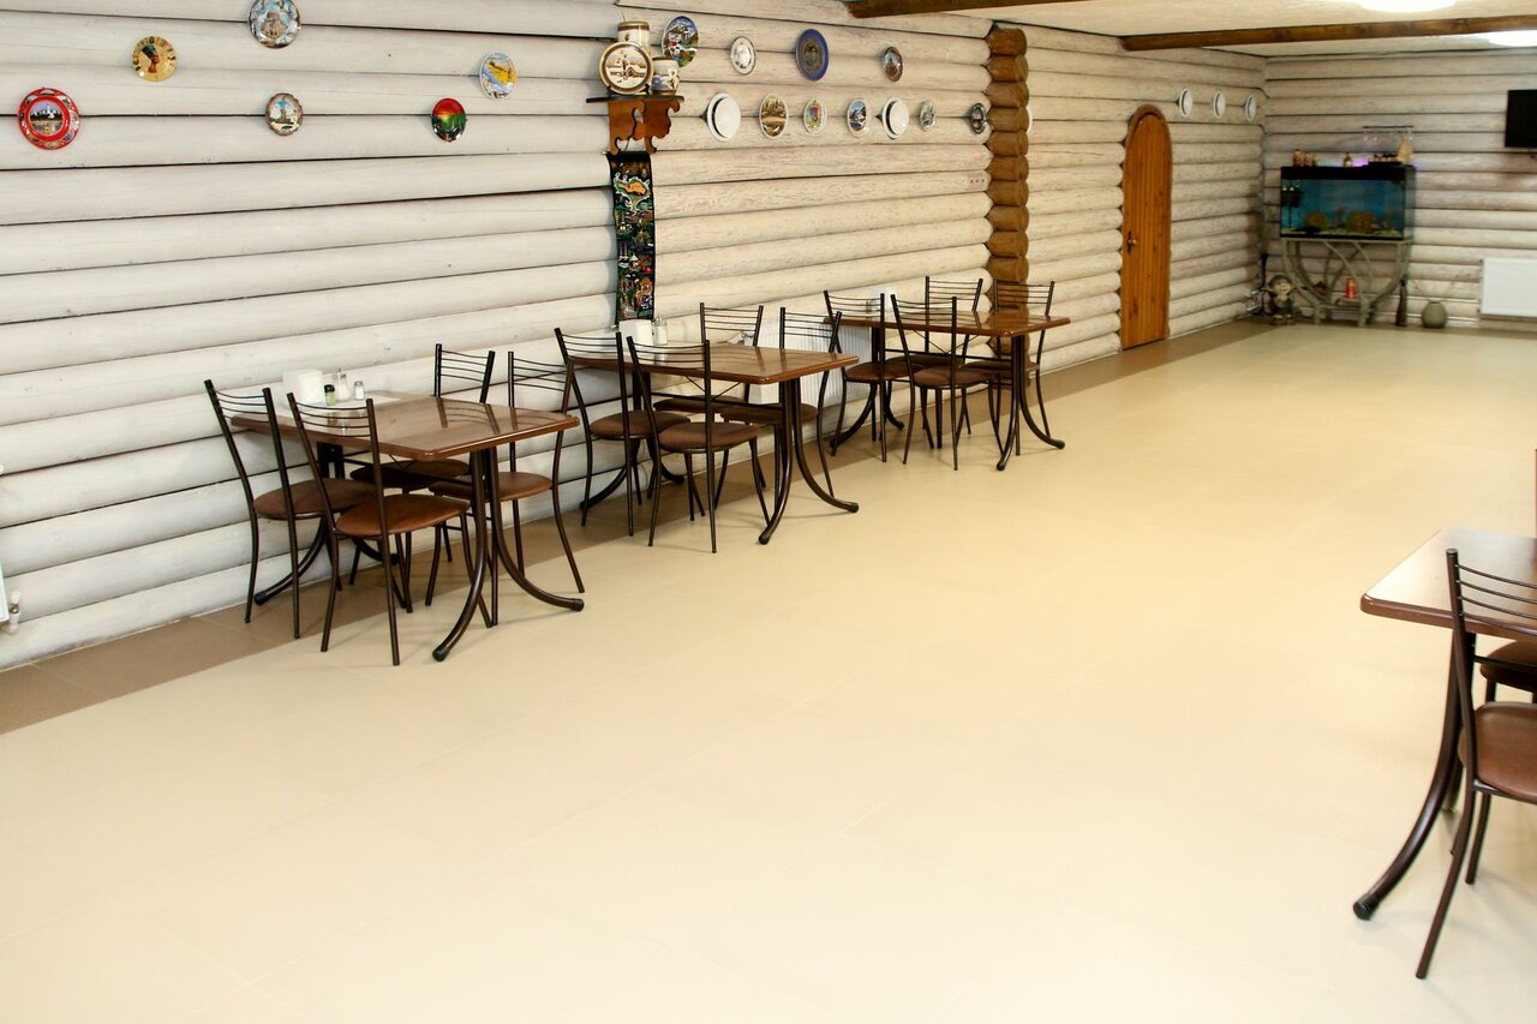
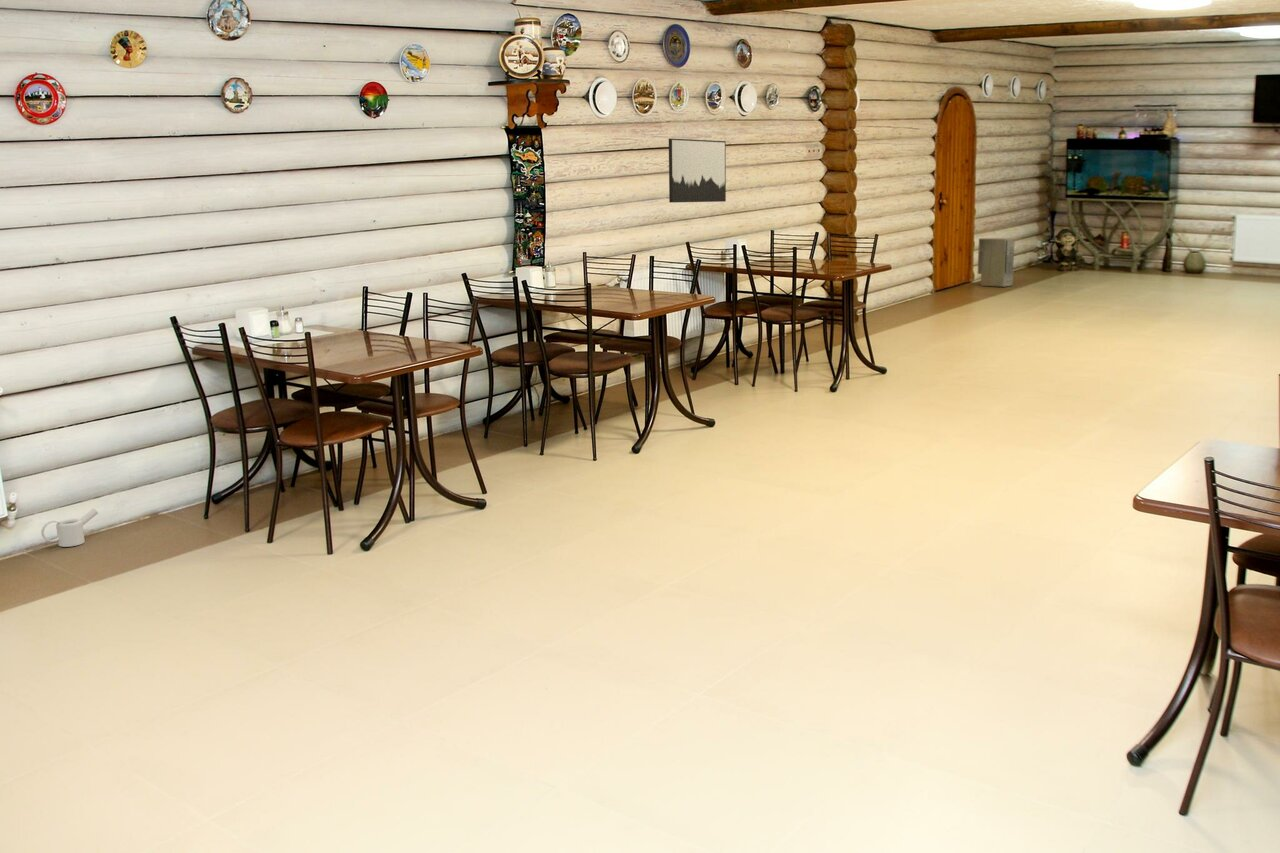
+ wall art [668,137,727,203]
+ air purifier [977,237,1016,287]
+ watering can [40,507,99,548]
